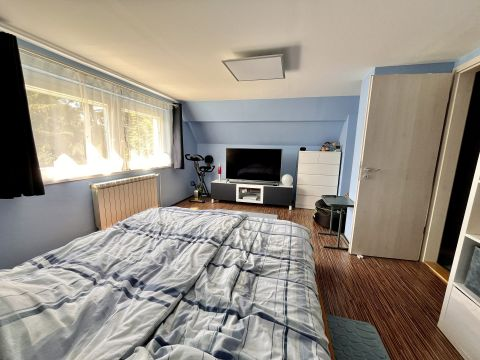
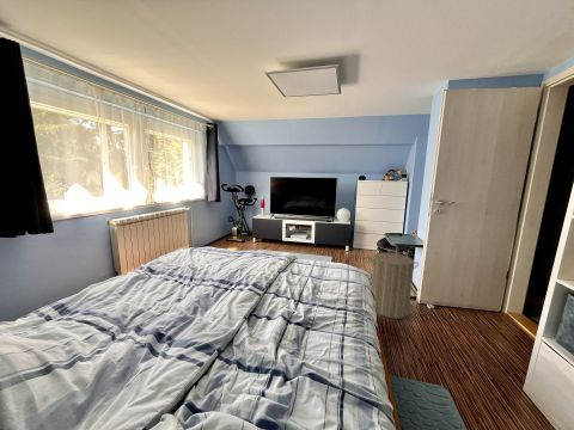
+ laundry hamper [368,248,420,320]
